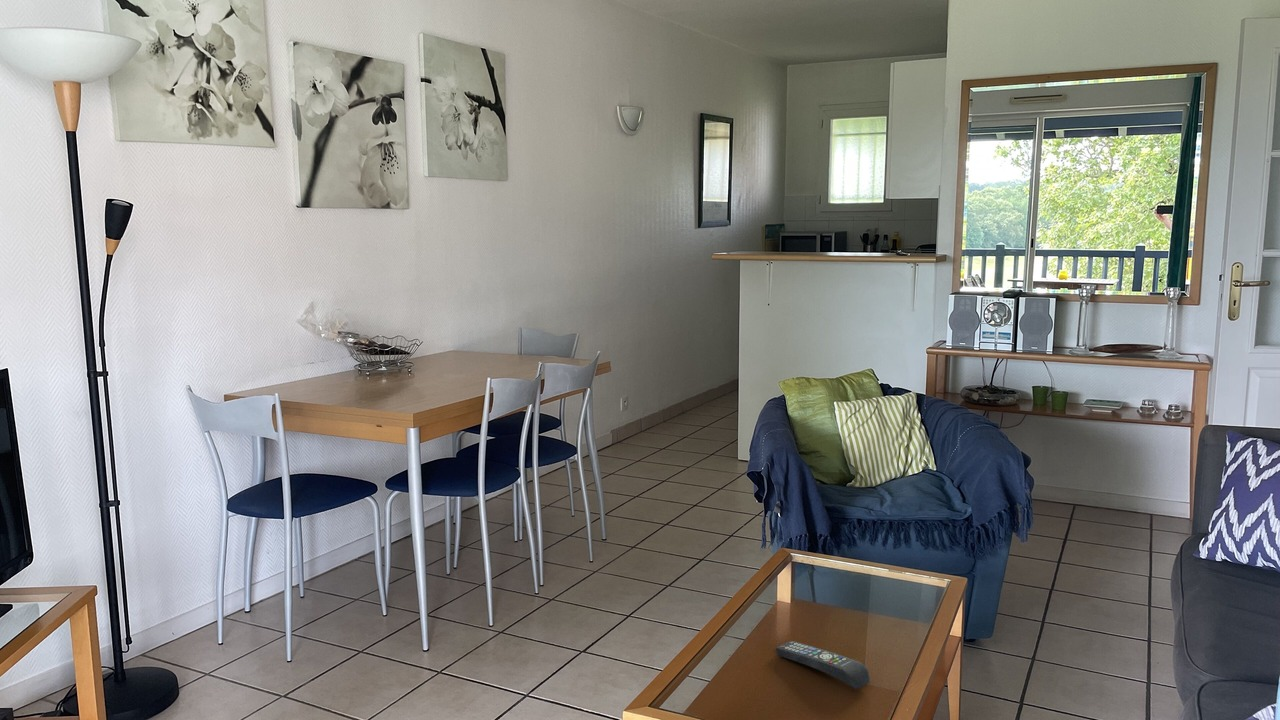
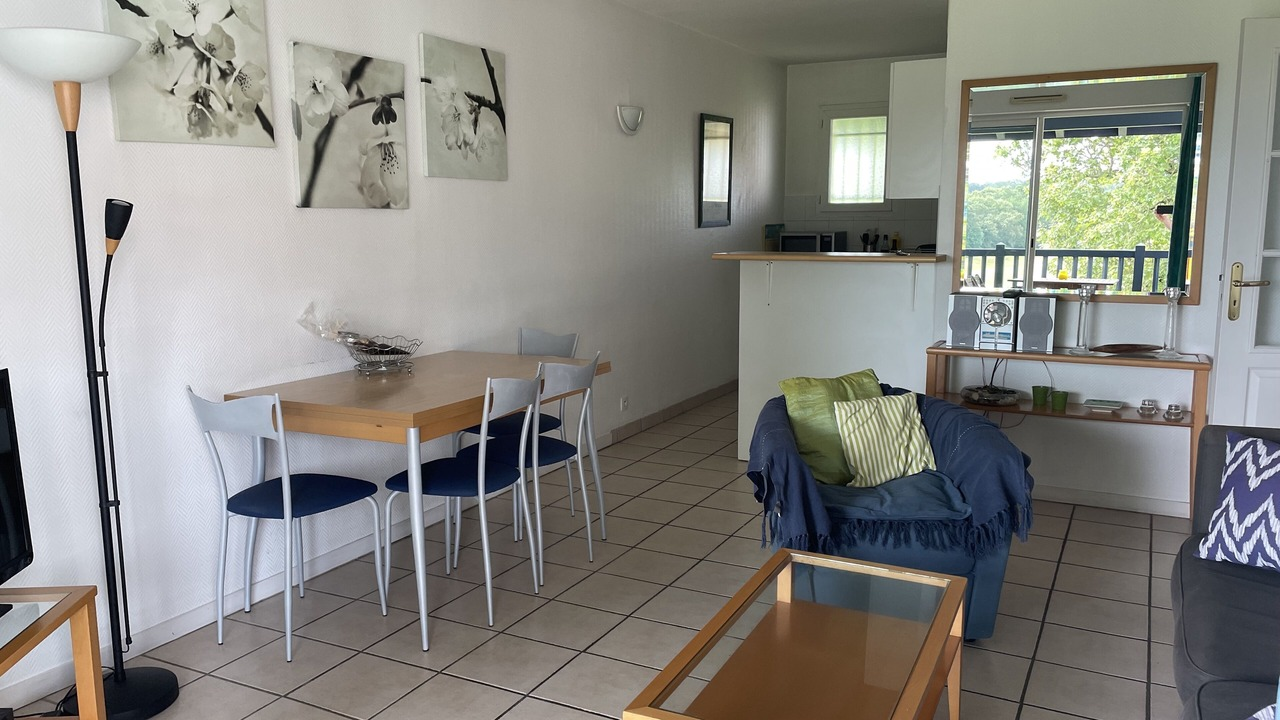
- remote control [775,640,871,690]
